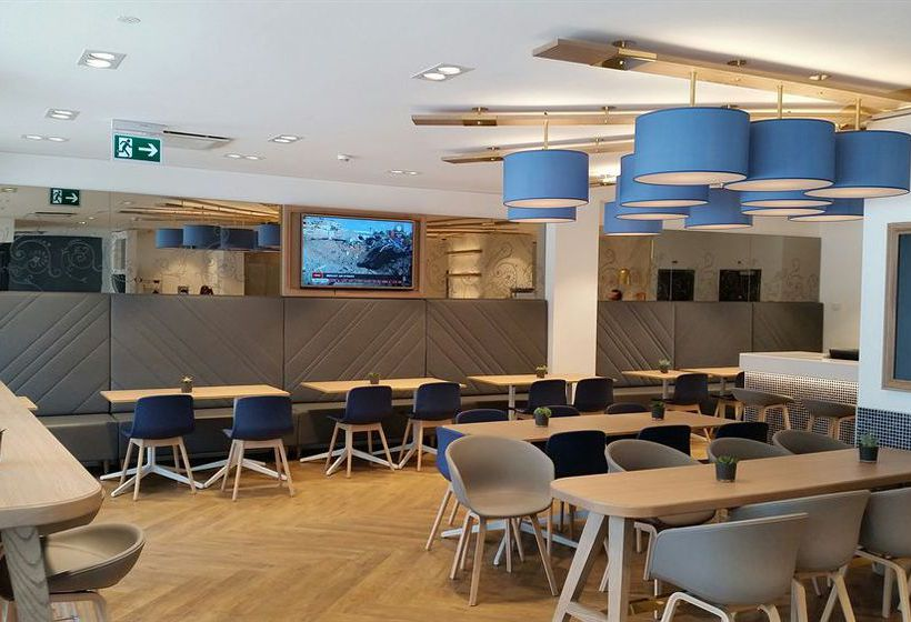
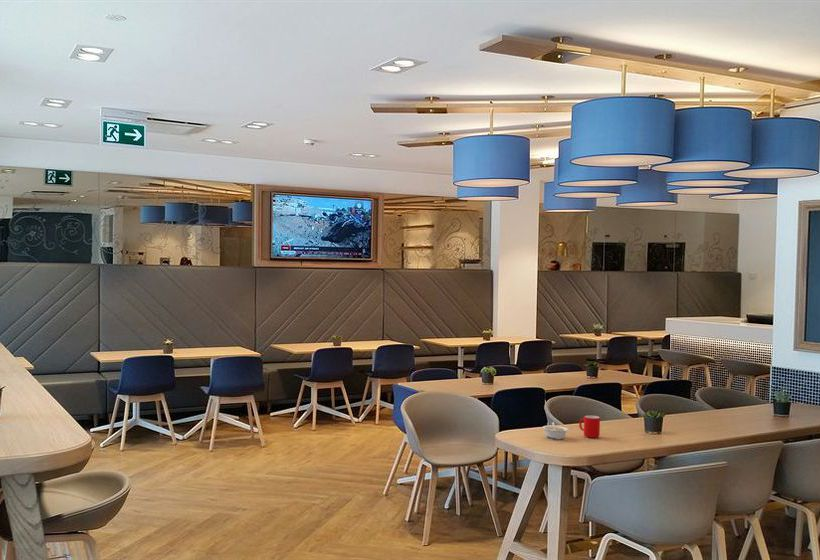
+ legume [542,421,569,440]
+ cup [578,415,601,439]
